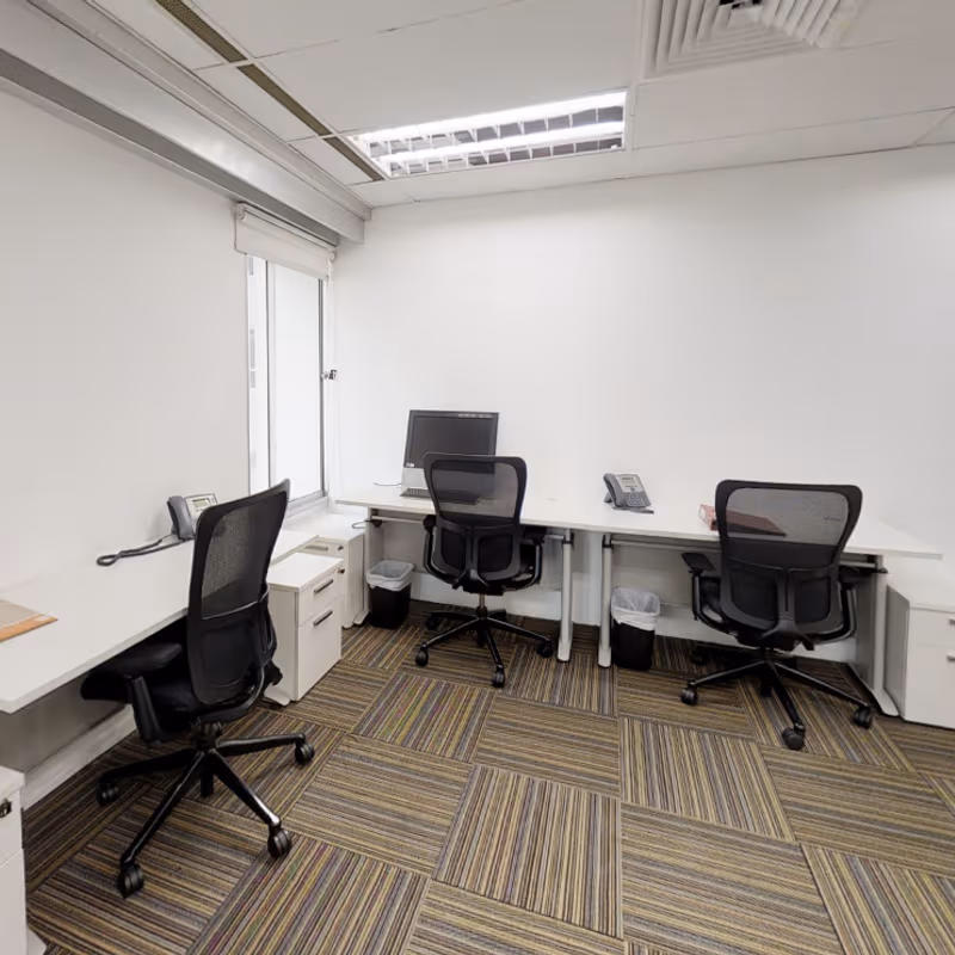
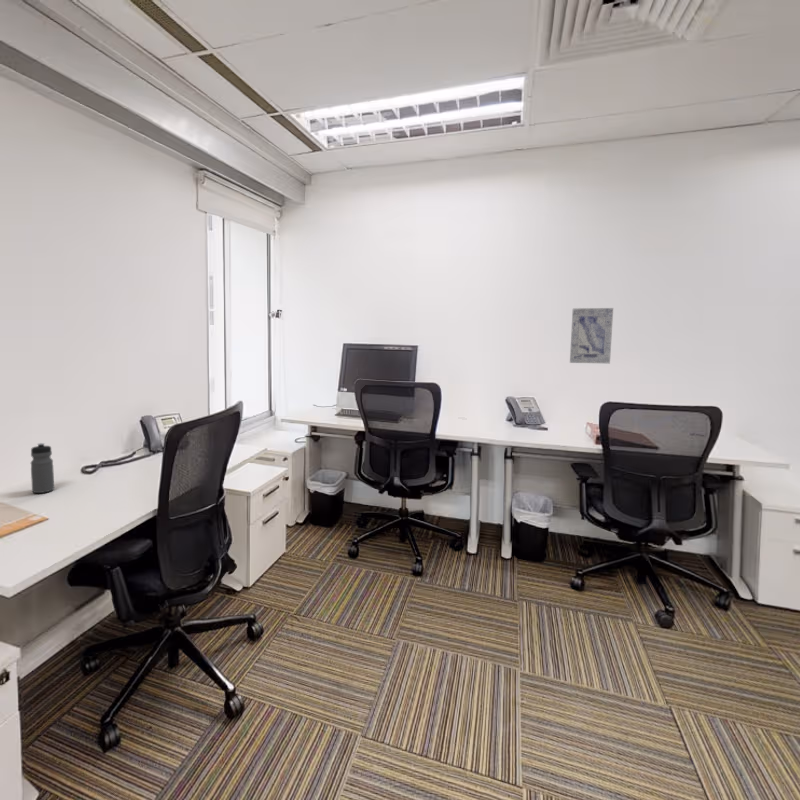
+ water bottle [30,442,55,494]
+ wall art [569,307,614,364]
